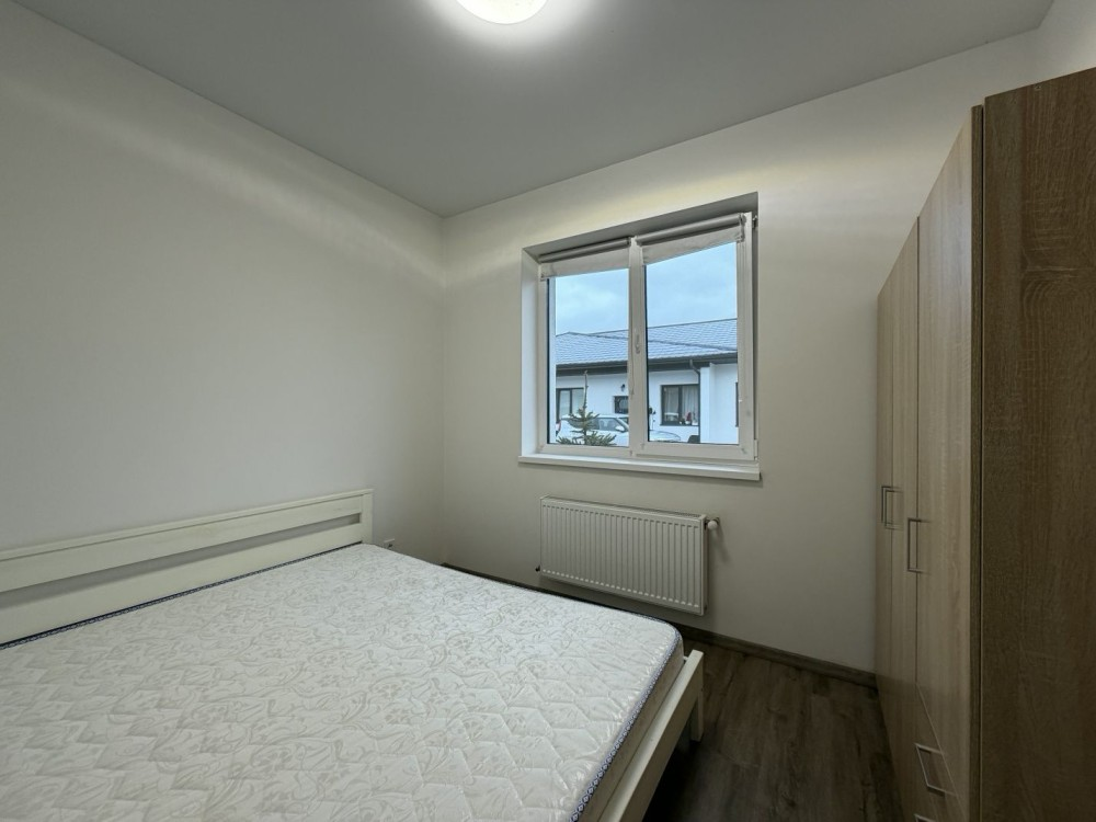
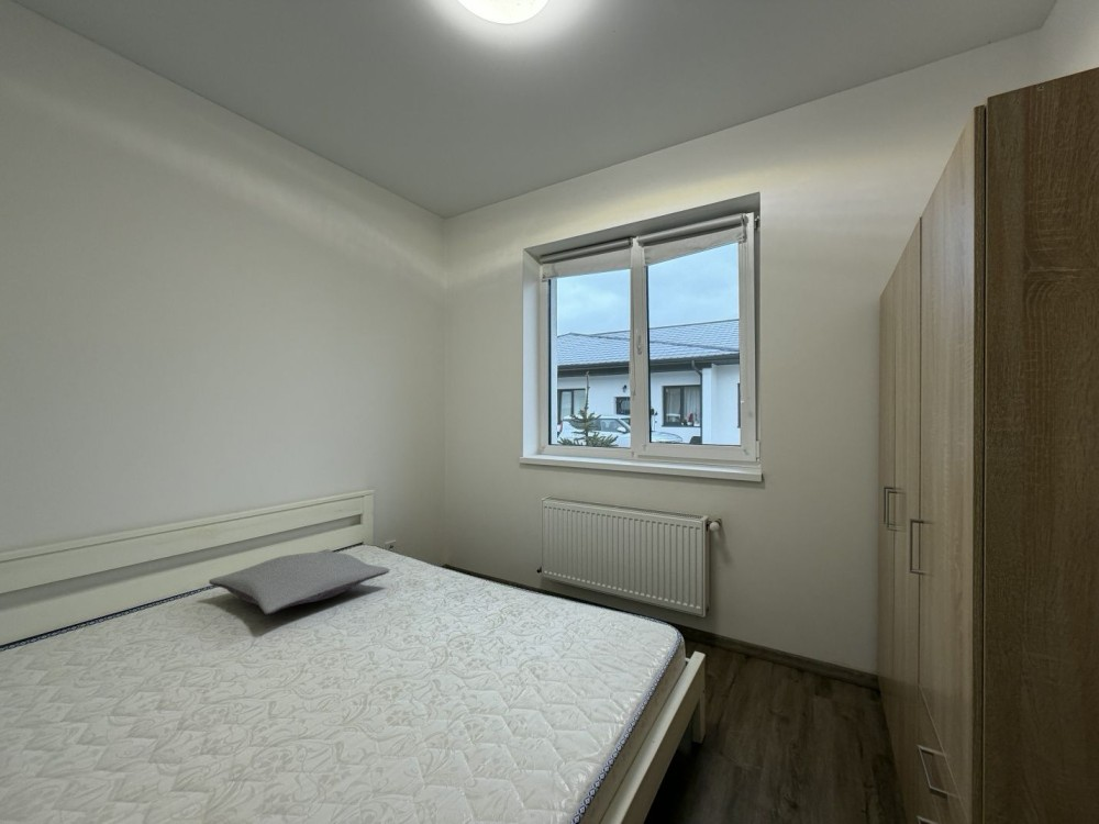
+ pillow [208,548,390,616]
